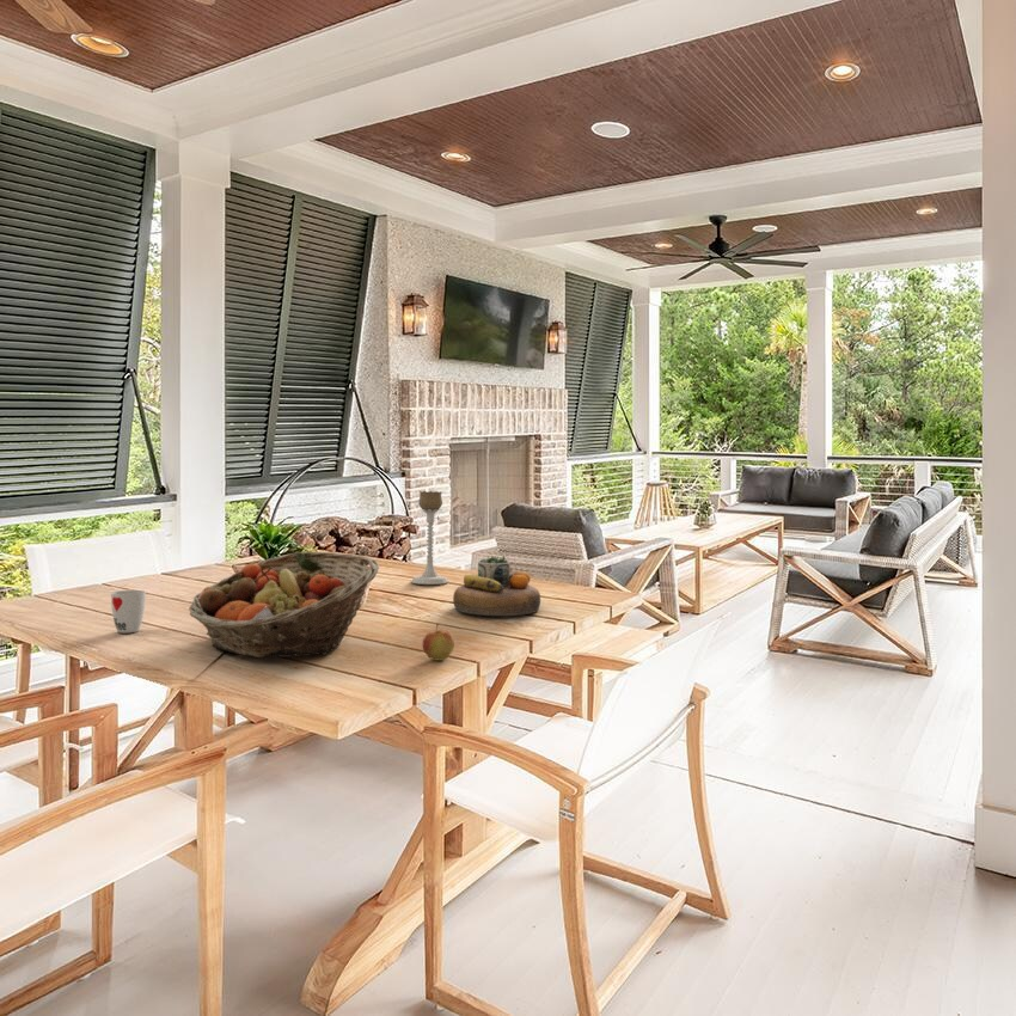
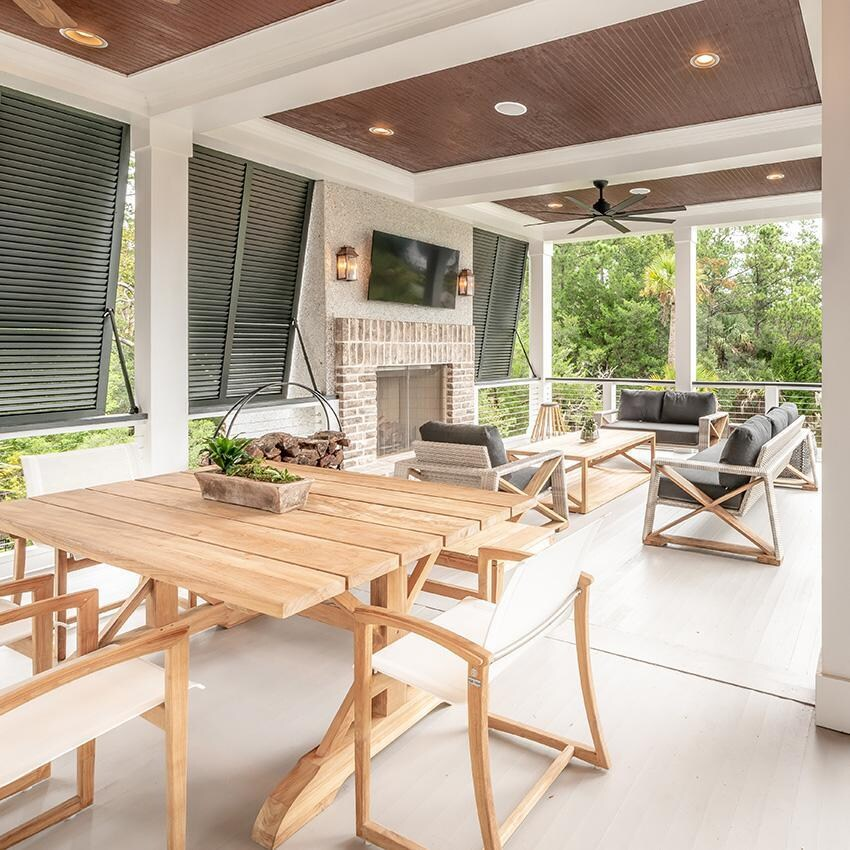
- decorative bowl [452,553,541,617]
- fruit basket [188,551,380,659]
- candle holder [410,490,449,586]
- cup [110,589,147,634]
- apple [422,623,455,661]
